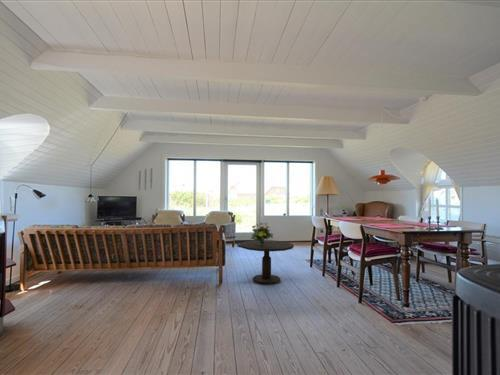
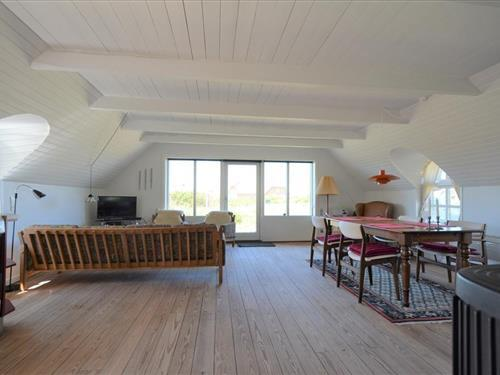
- side table [239,239,295,285]
- flowering plant [249,222,274,244]
